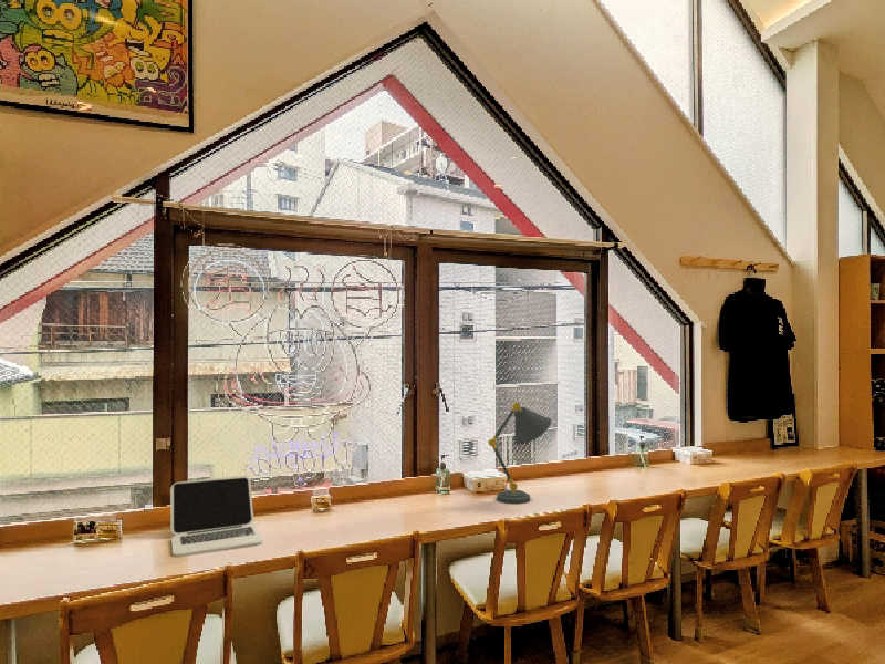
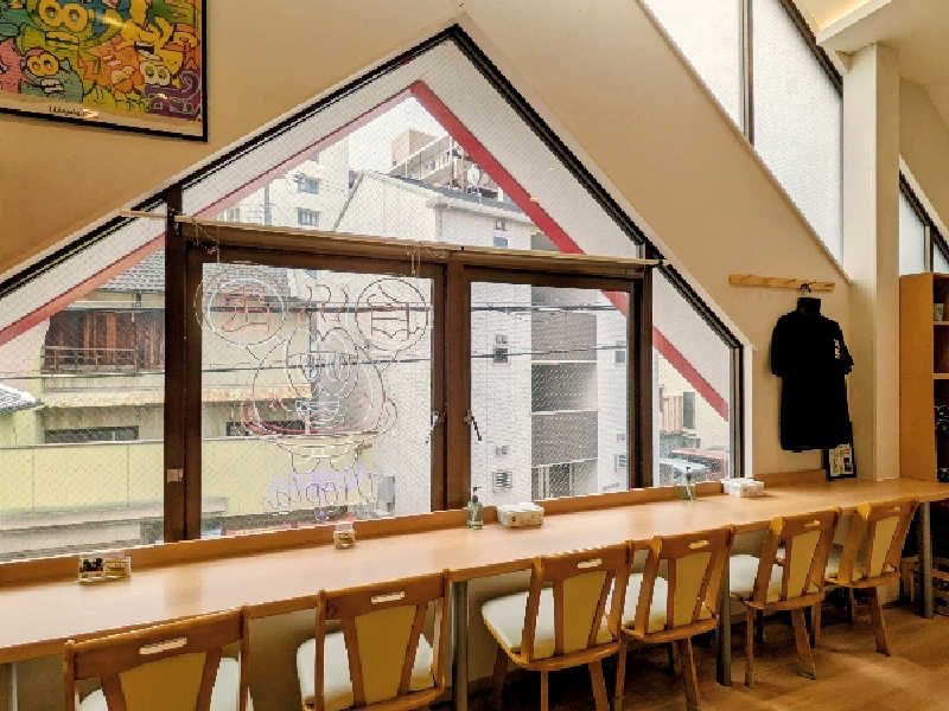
- desk lamp [487,402,552,505]
- laptop [169,475,263,558]
